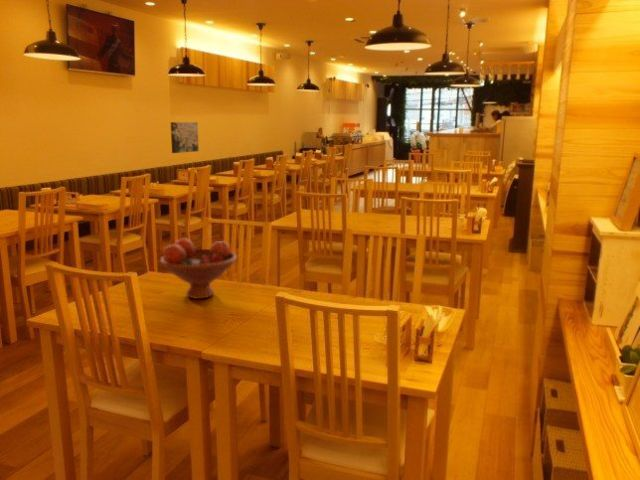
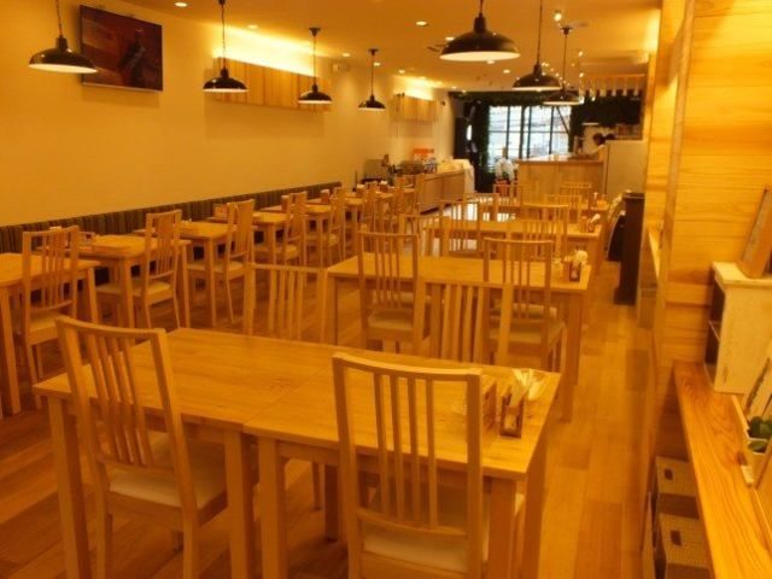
- wall art [170,121,200,154]
- fruit bowl [159,237,238,300]
